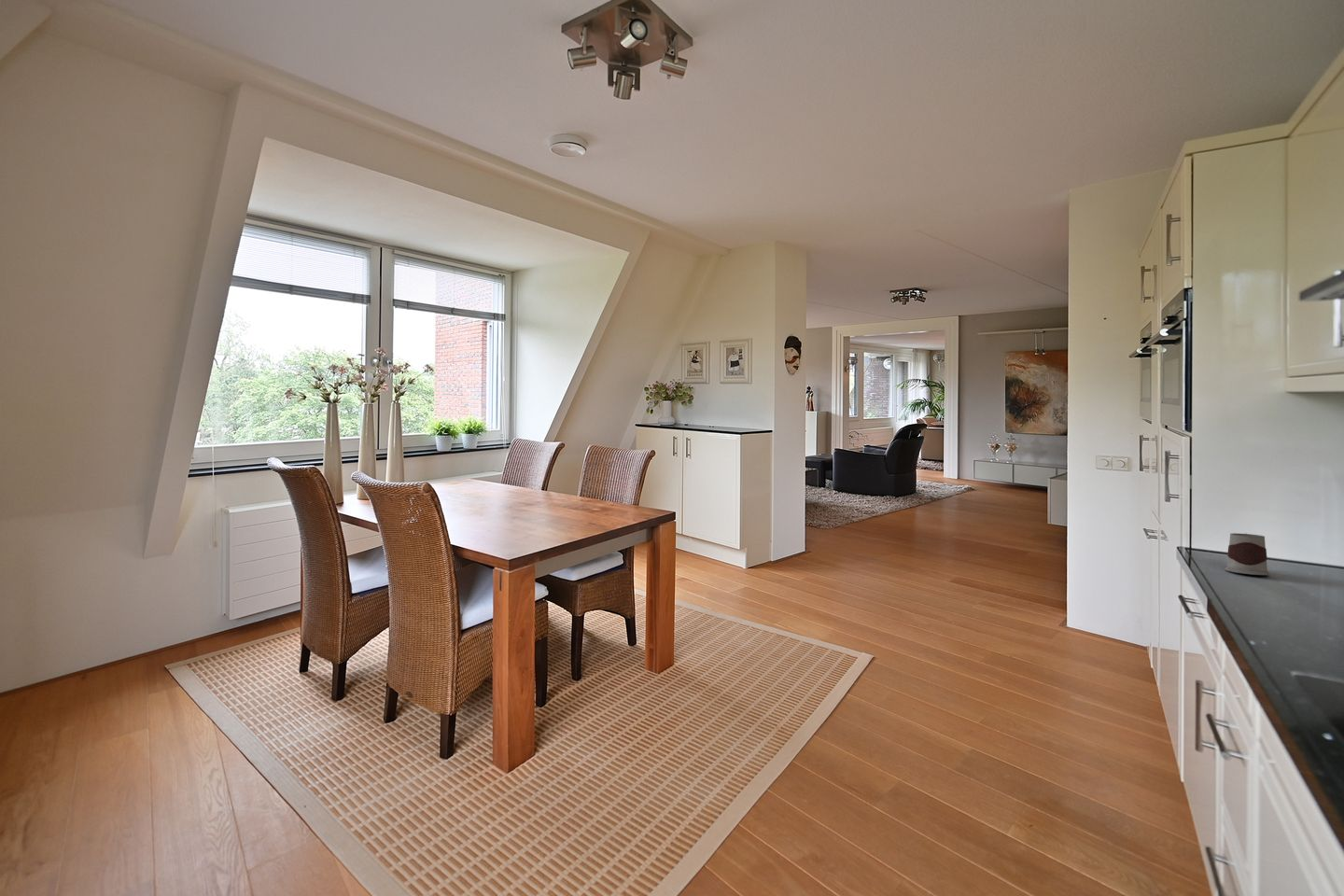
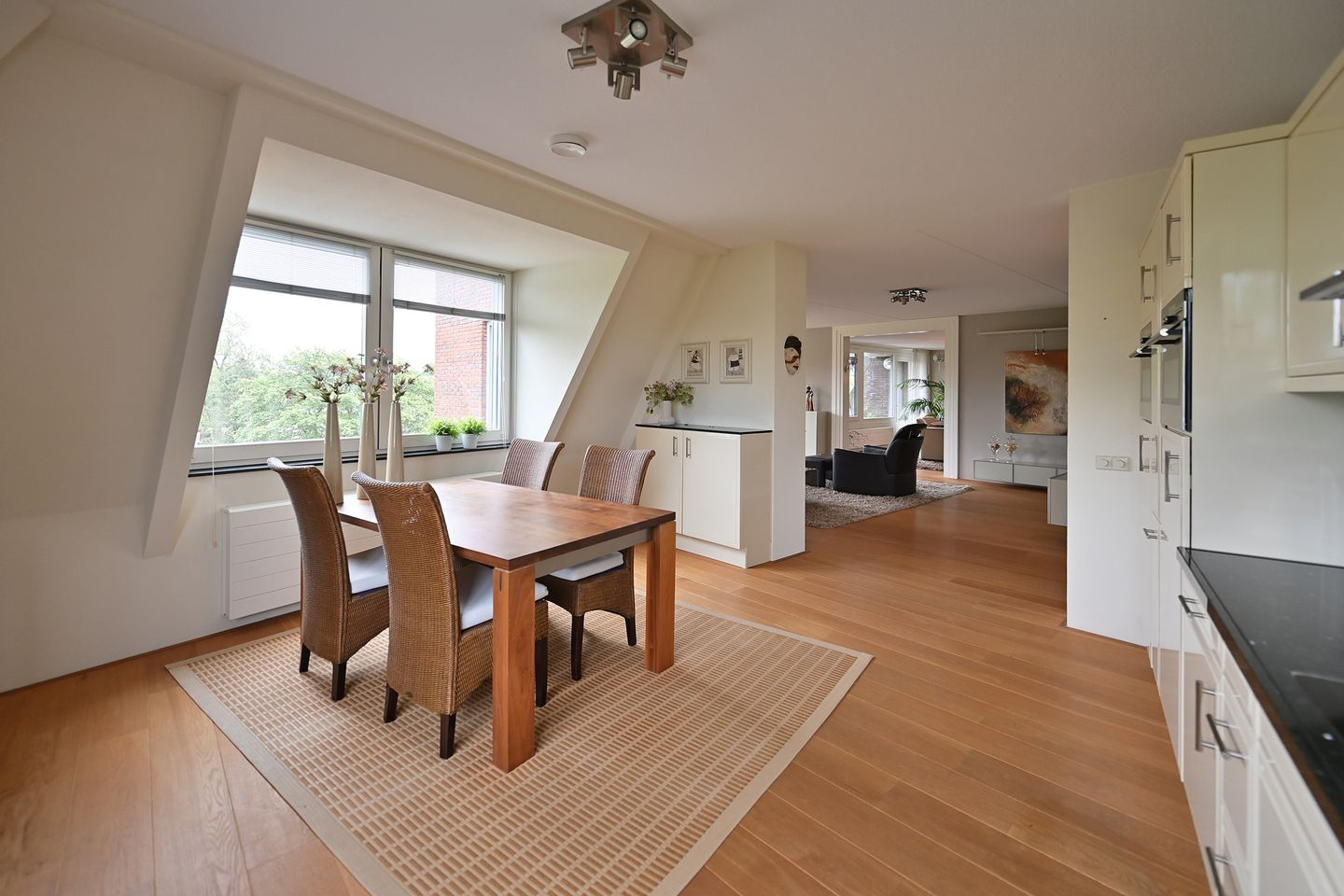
- mug [1224,532,1270,576]
